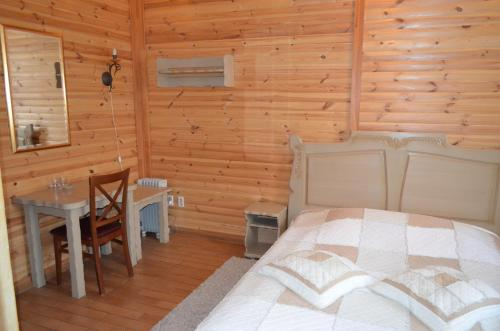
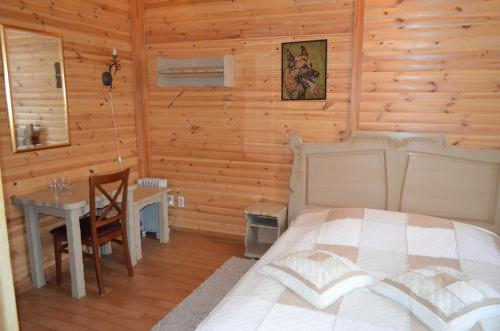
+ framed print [280,38,329,102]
